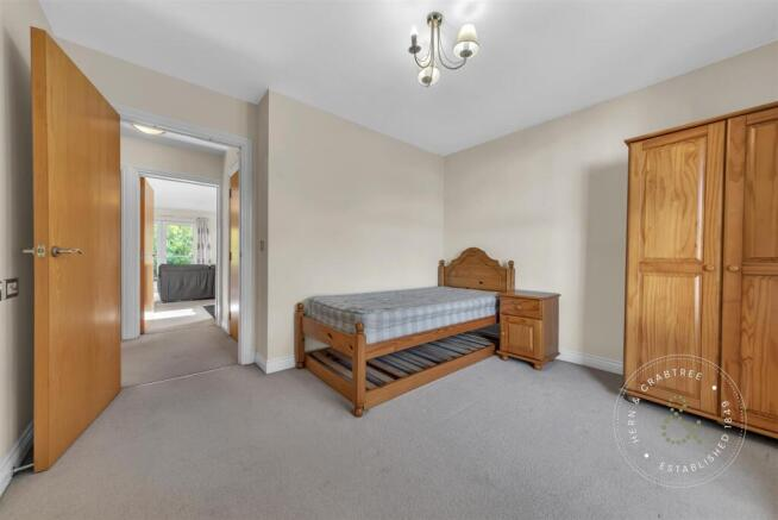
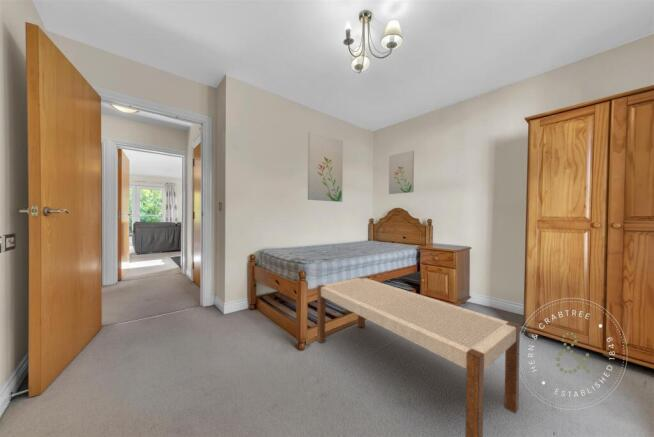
+ bench [316,276,521,437]
+ wall art [307,130,344,203]
+ wall art [388,149,415,195]
